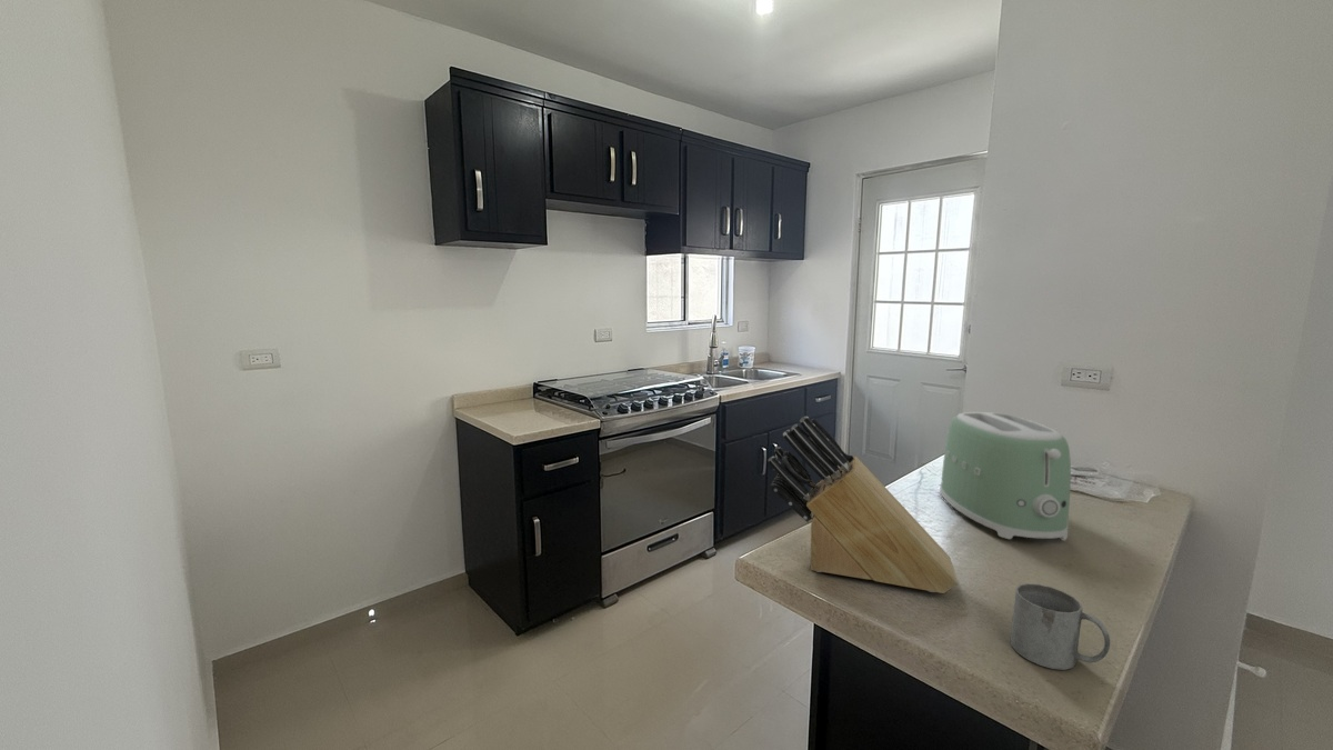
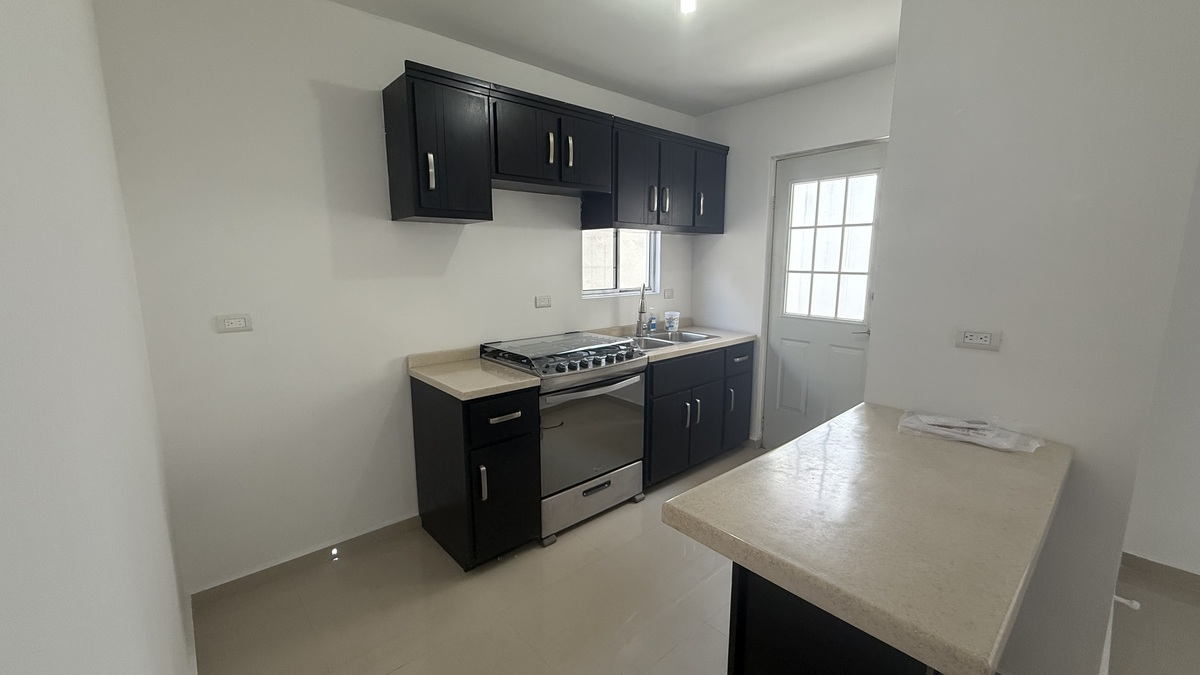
- mug [1010,582,1111,671]
- toaster [939,411,1072,541]
- knife block [766,416,959,594]
